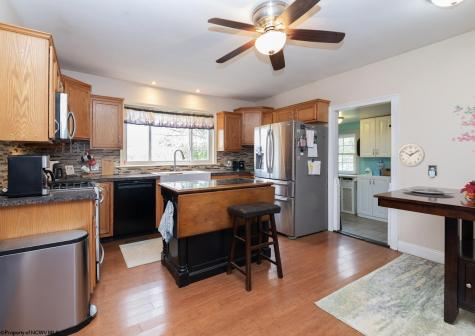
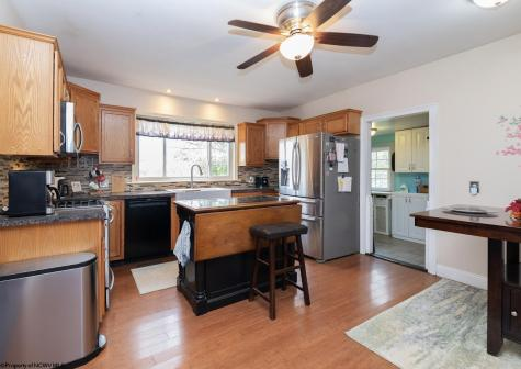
- wall clock [397,143,426,168]
